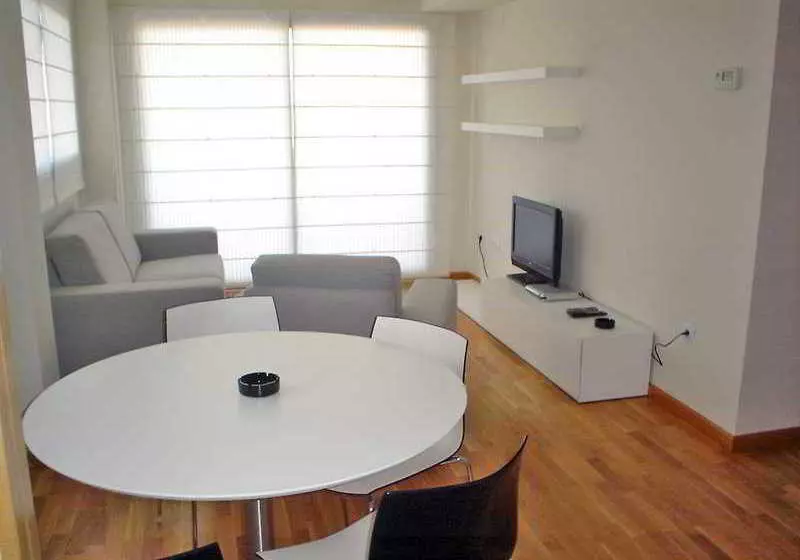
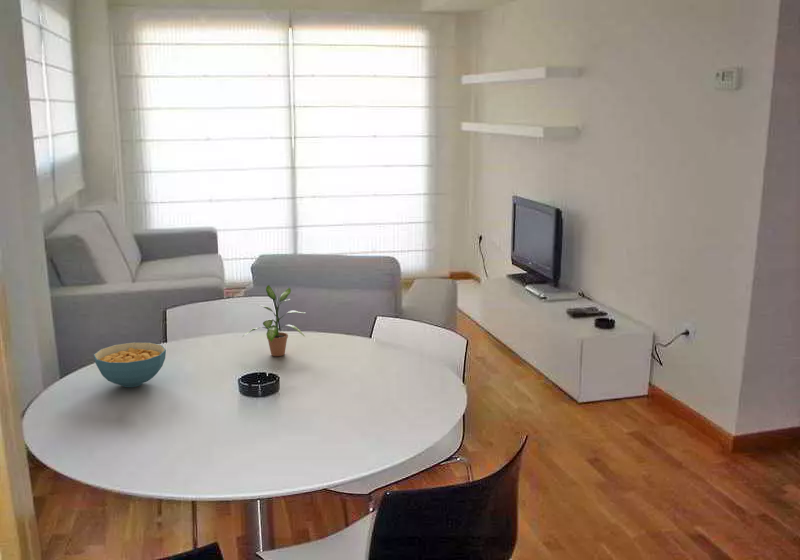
+ potted plant [242,284,306,357]
+ cereal bowl [93,342,167,388]
